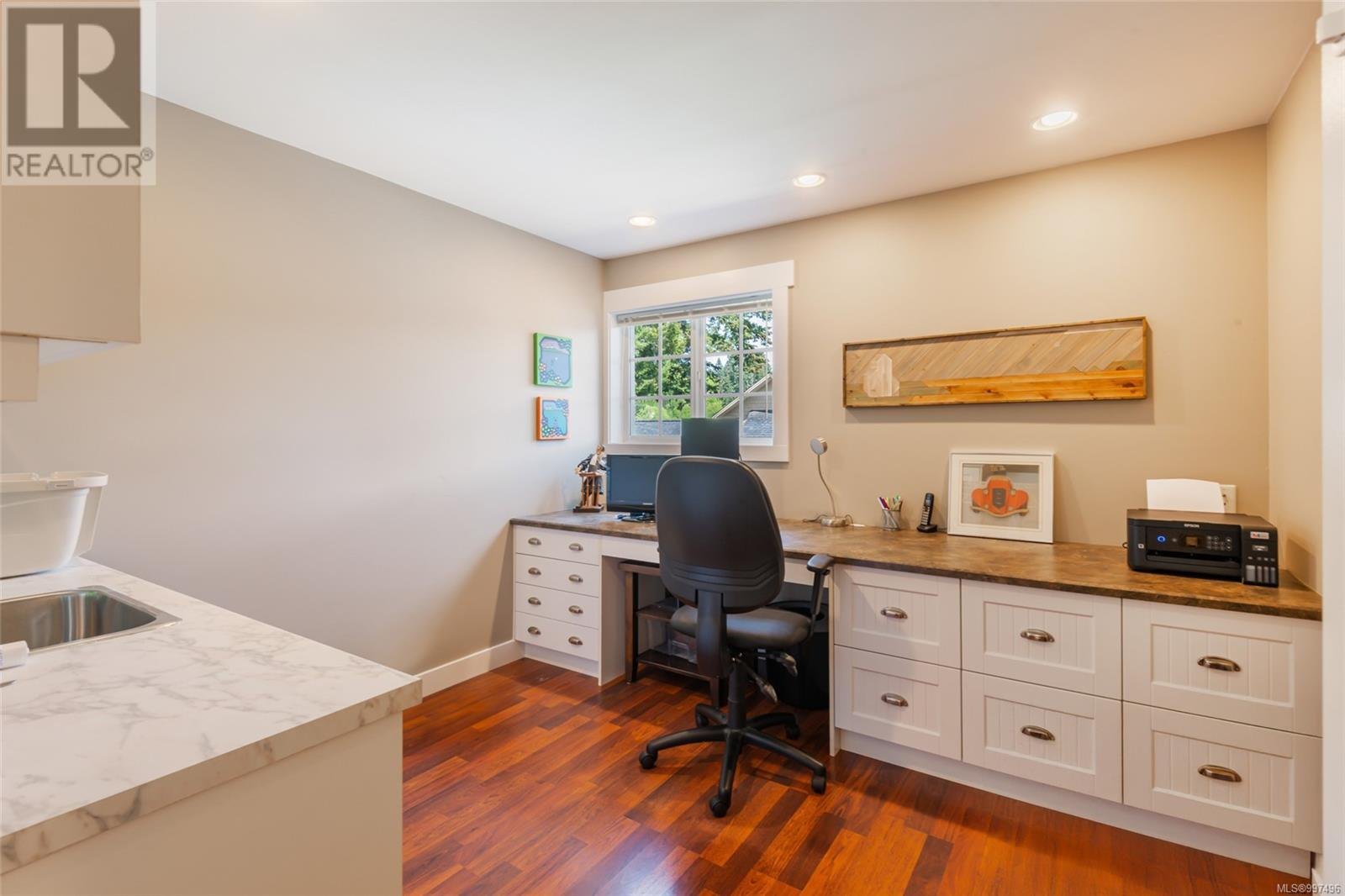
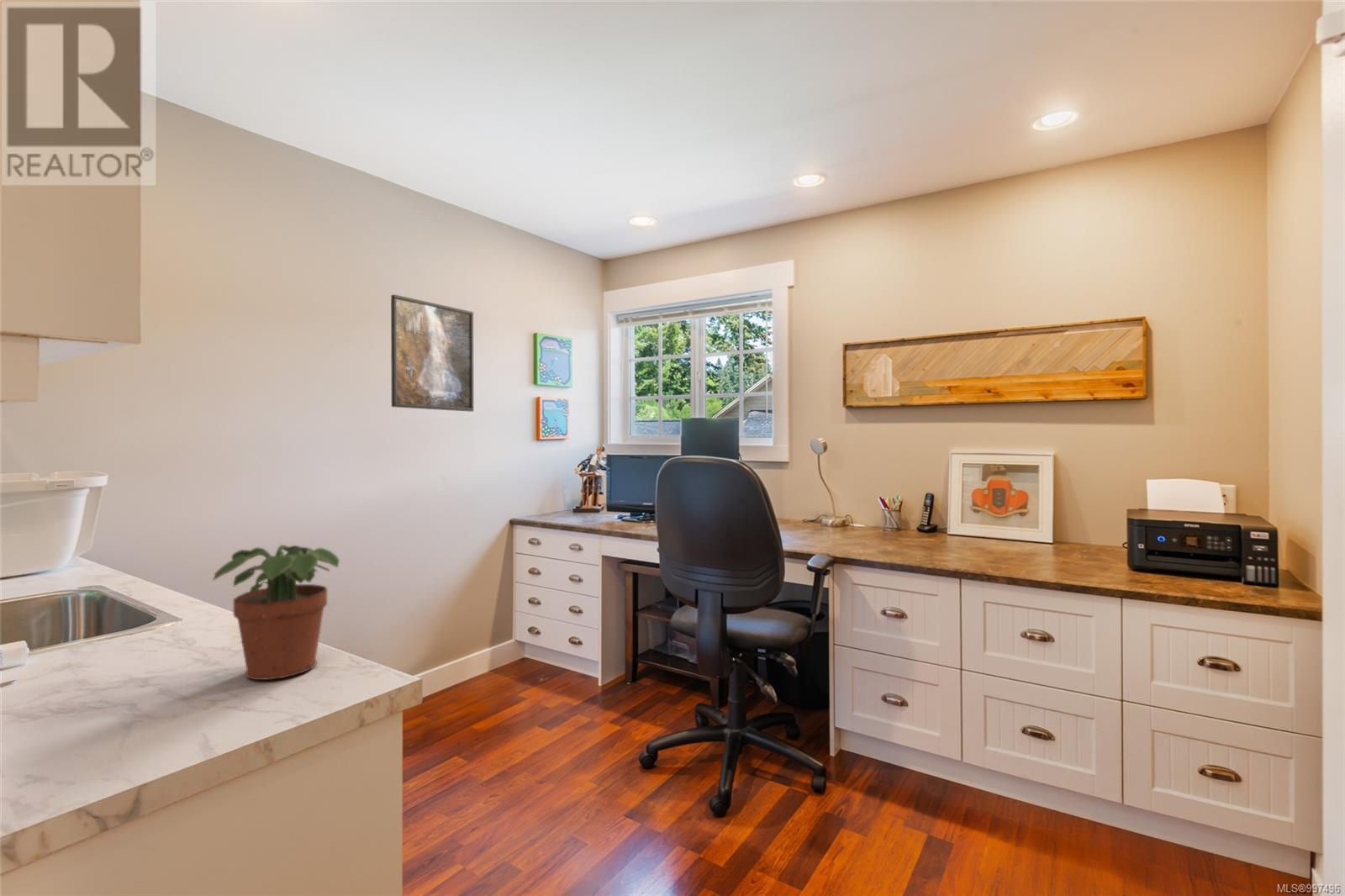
+ potted plant [212,544,340,681]
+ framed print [390,293,475,413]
